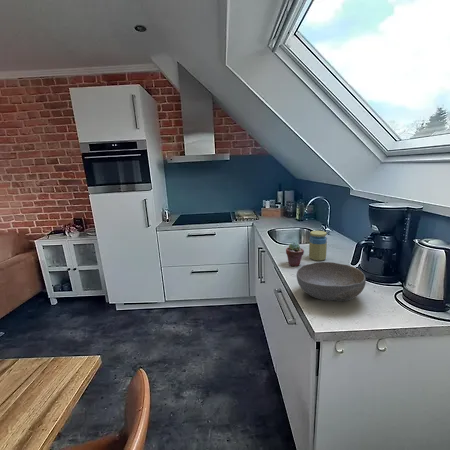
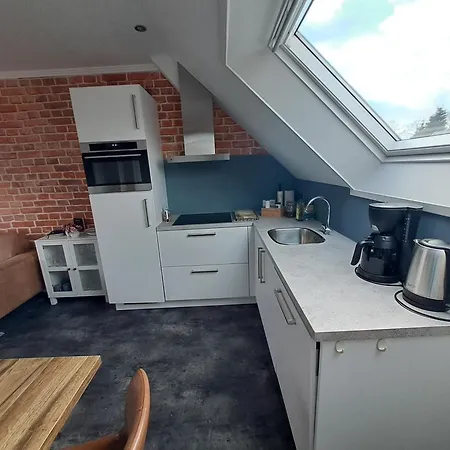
- potted succulent [285,242,305,268]
- bowl [296,261,367,302]
- jar [308,230,328,262]
